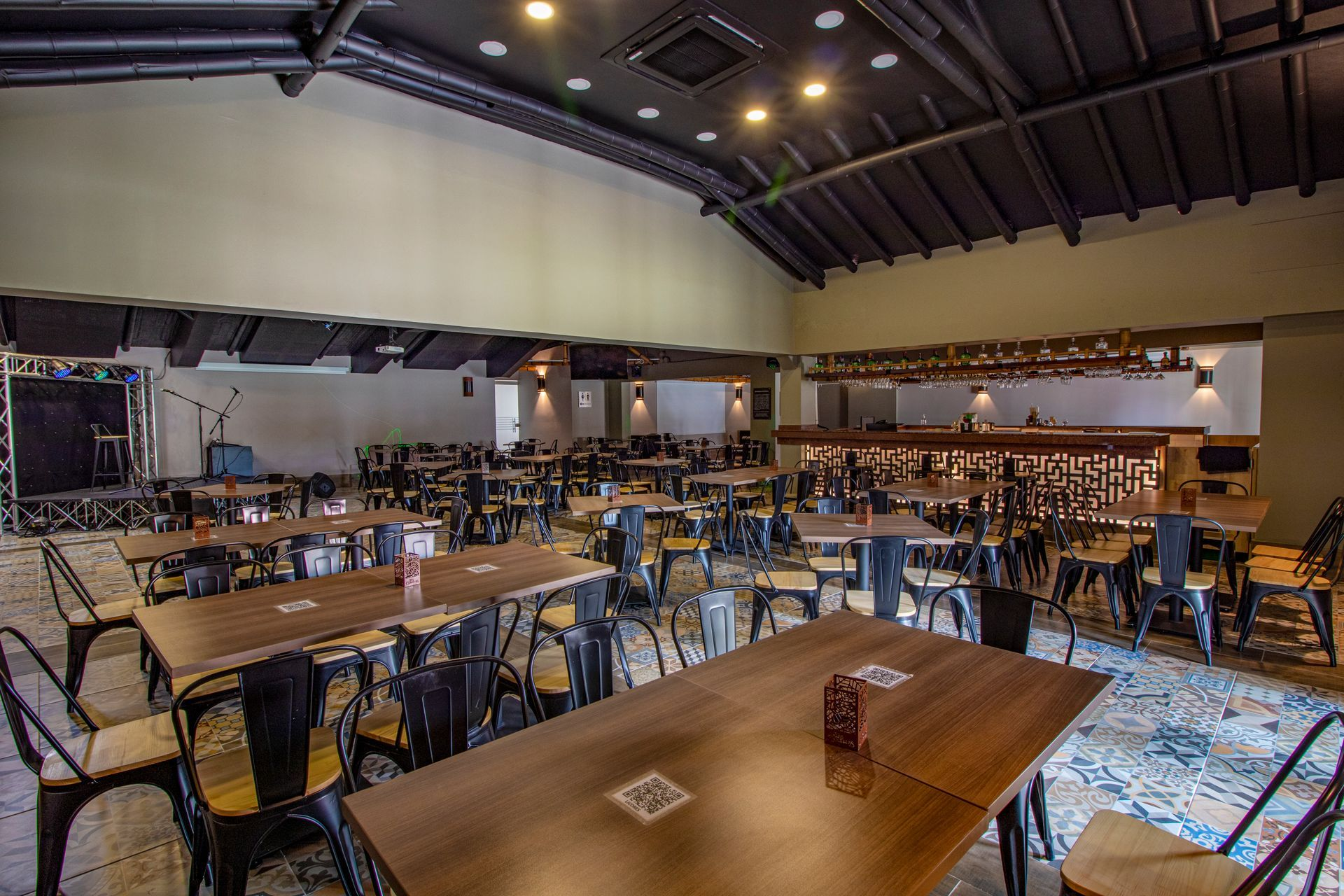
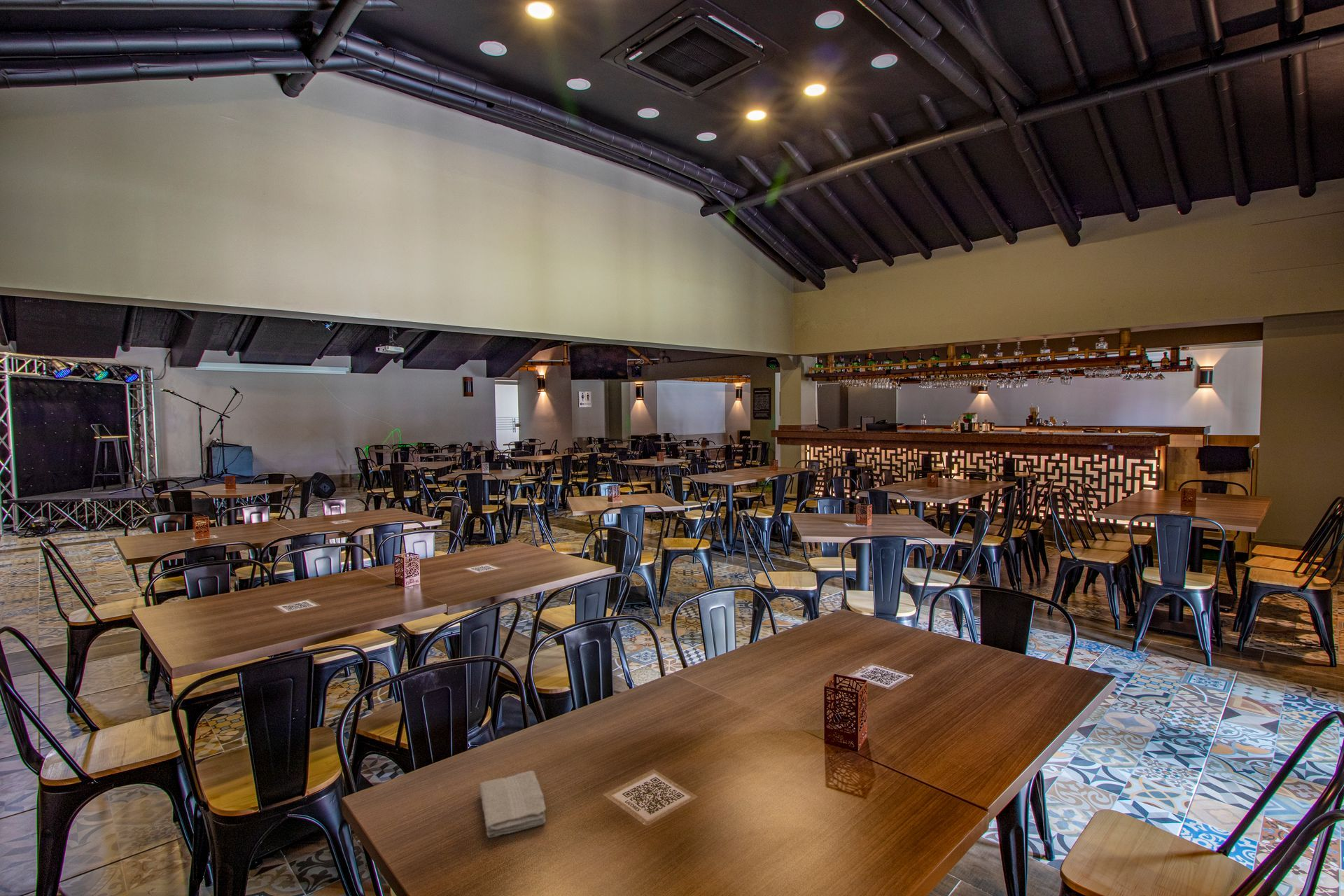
+ washcloth [478,770,547,839]
